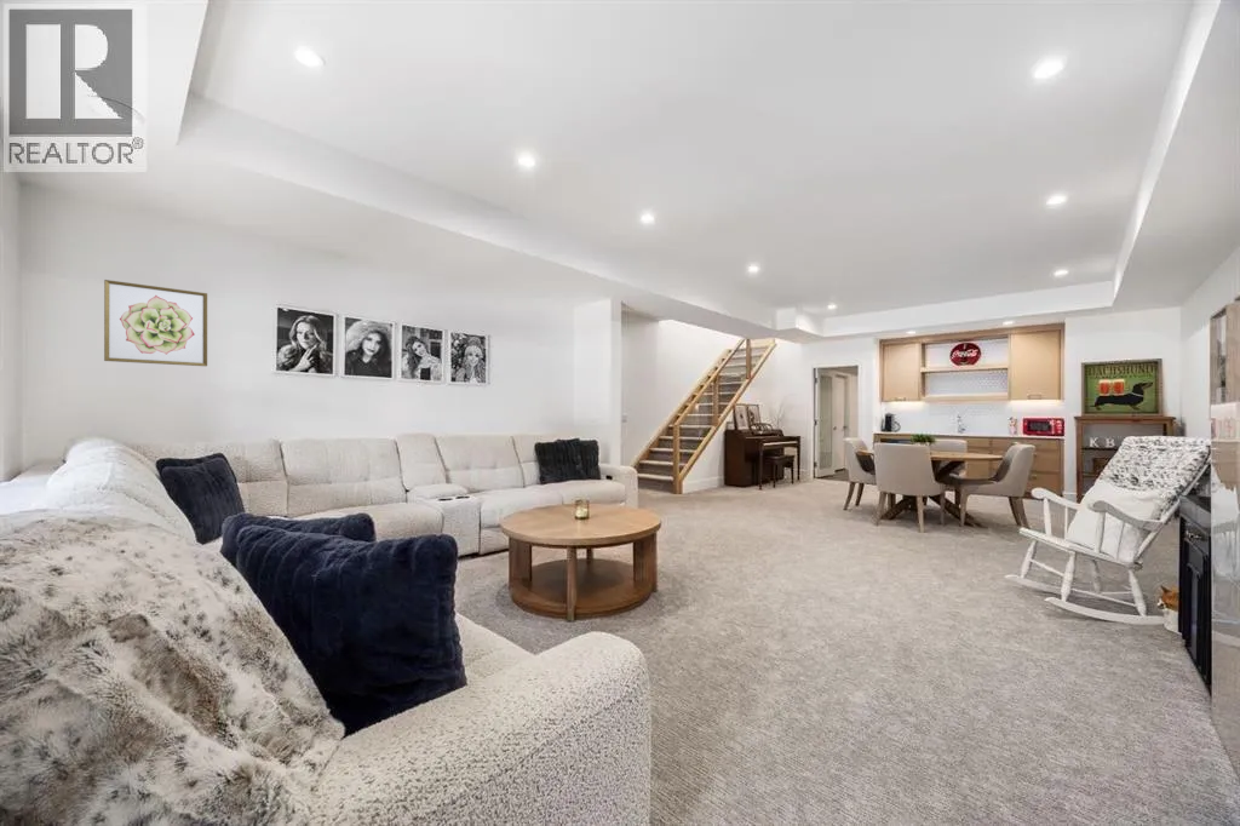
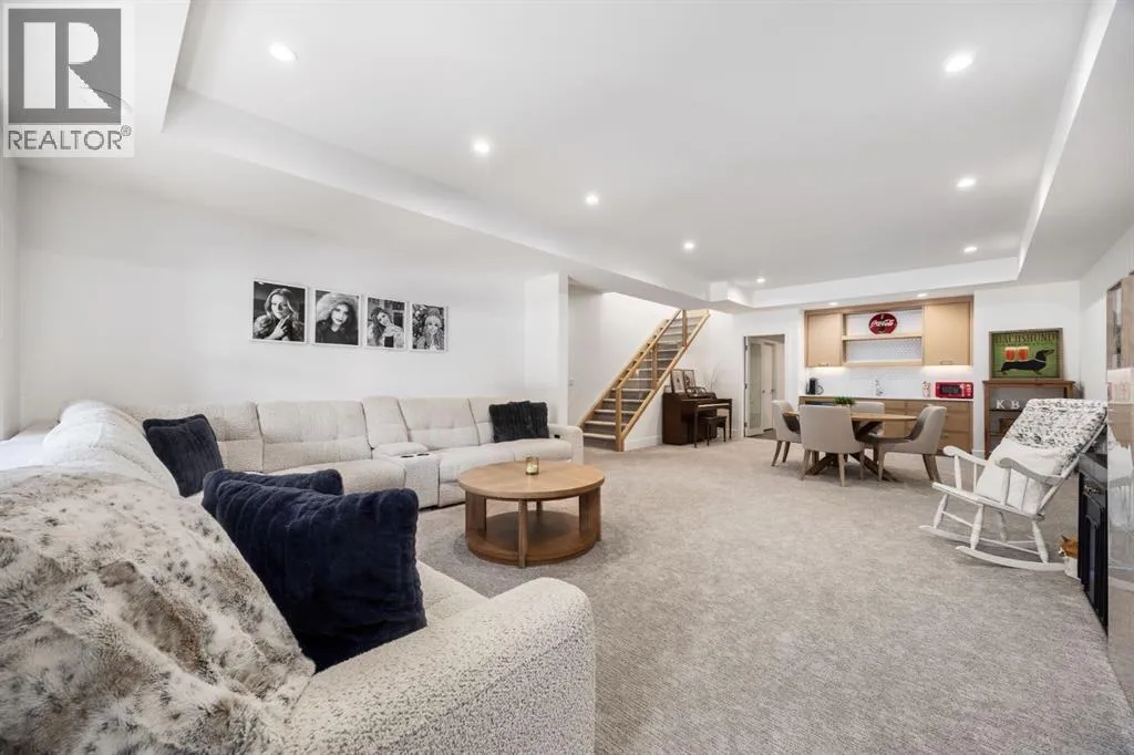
- wall art [103,279,208,367]
